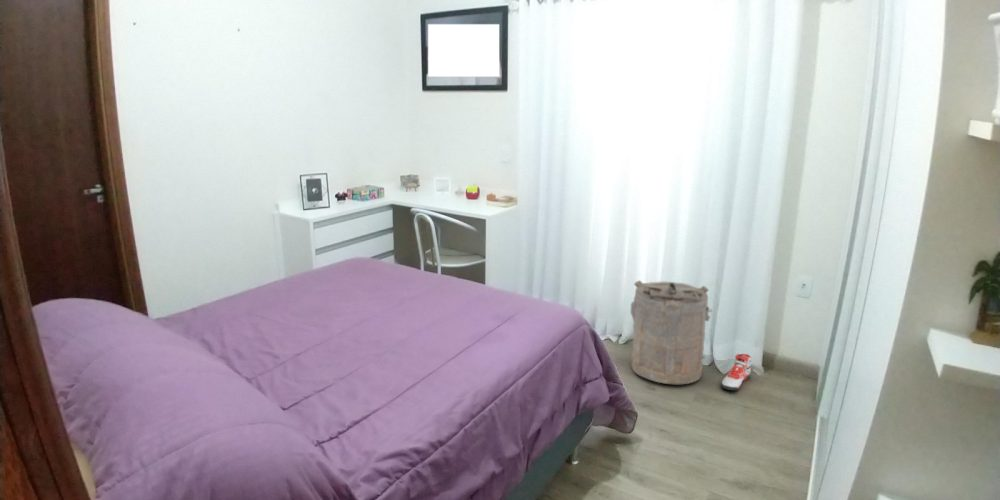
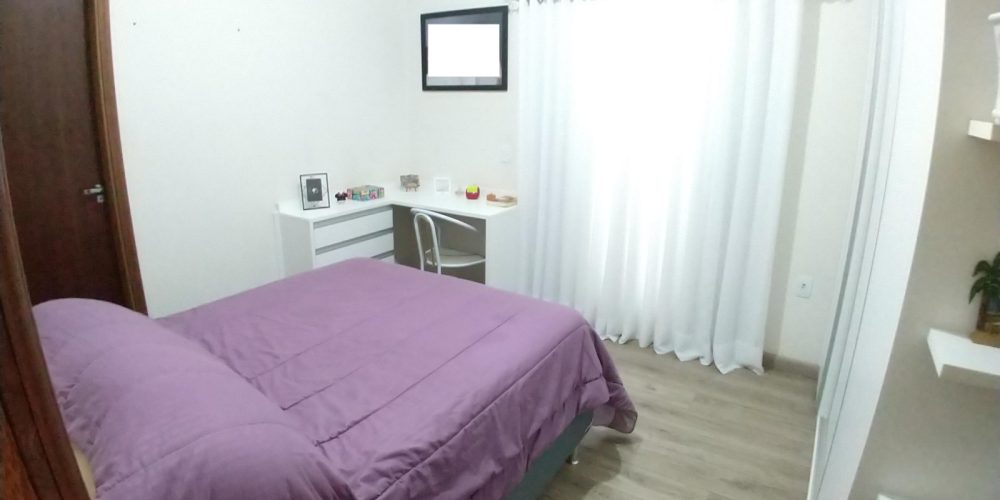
- sneaker [720,353,753,391]
- laundry hamper [630,279,713,385]
